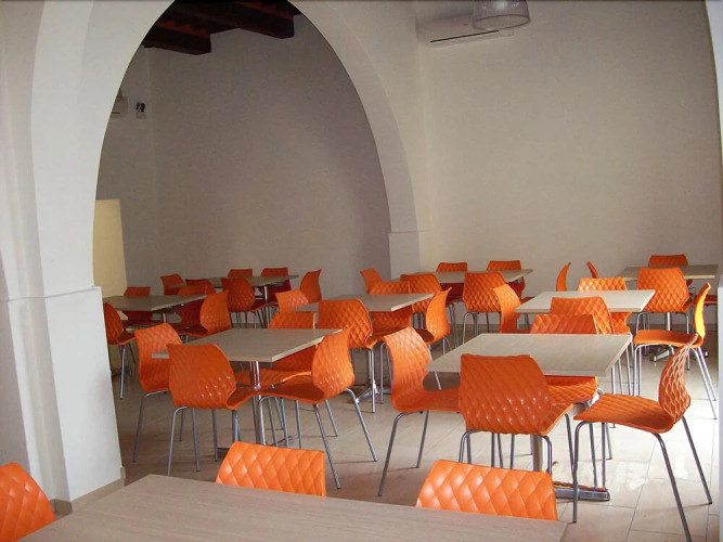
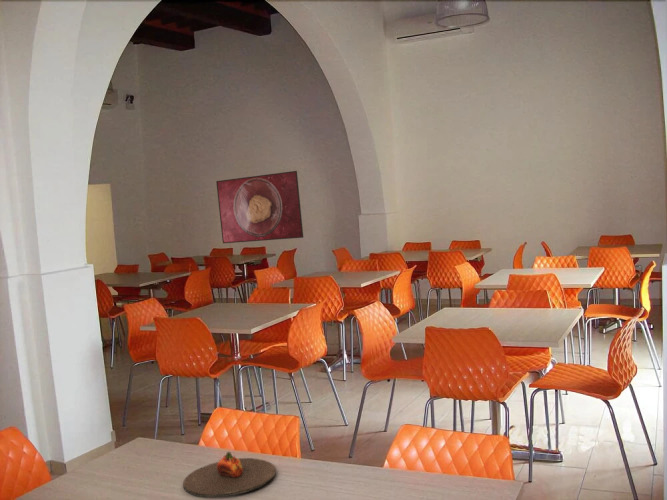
+ plate [182,451,277,499]
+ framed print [215,170,304,244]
